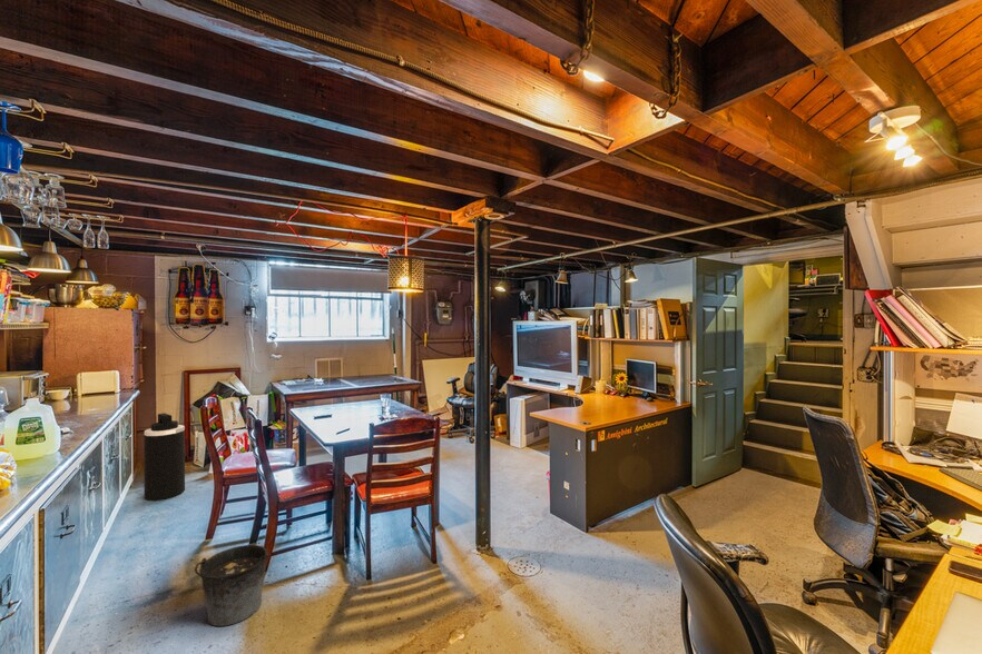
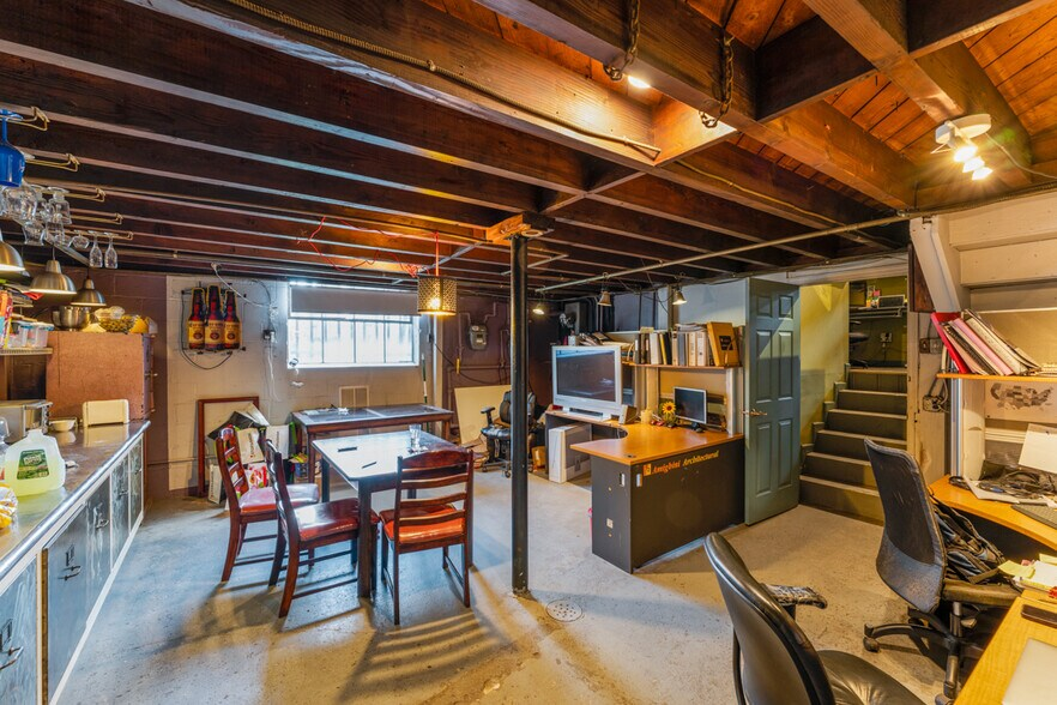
- trash can [143,413,186,502]
- bucket [194,544,271,627]
